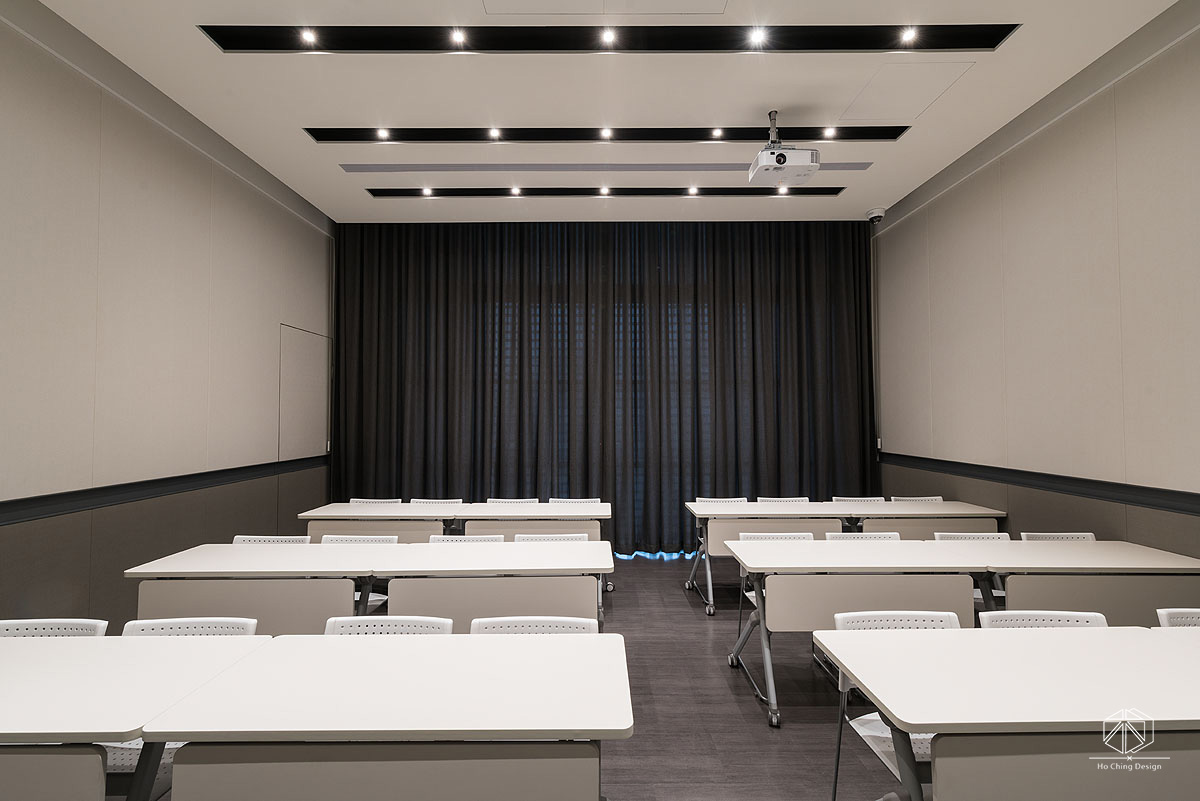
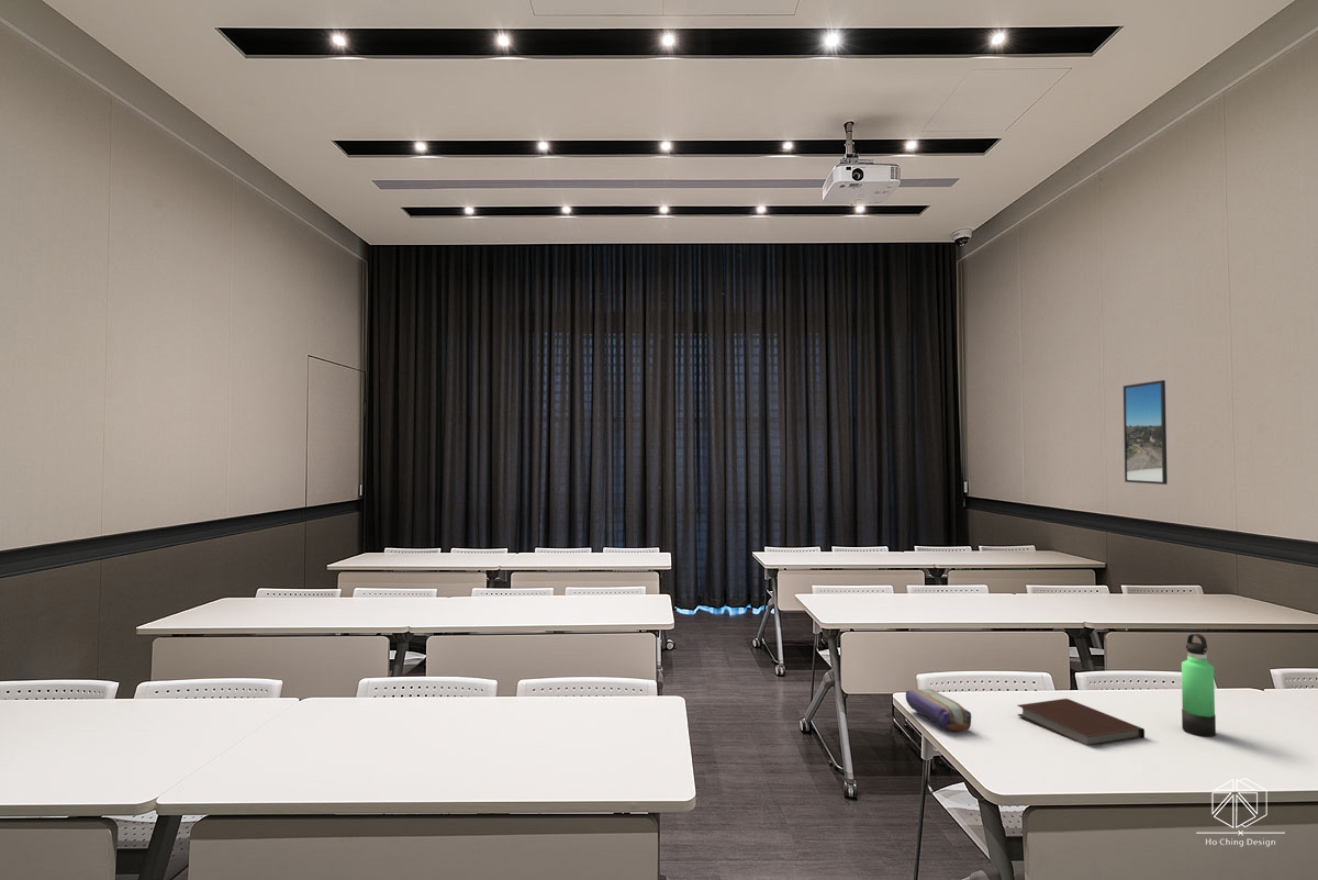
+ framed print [1122,379,1169,486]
+ pencil case [905,688,972,733]
+ notebook [1016,698,1146,747]
+ thermos bottle [1181,633,1217,738]
